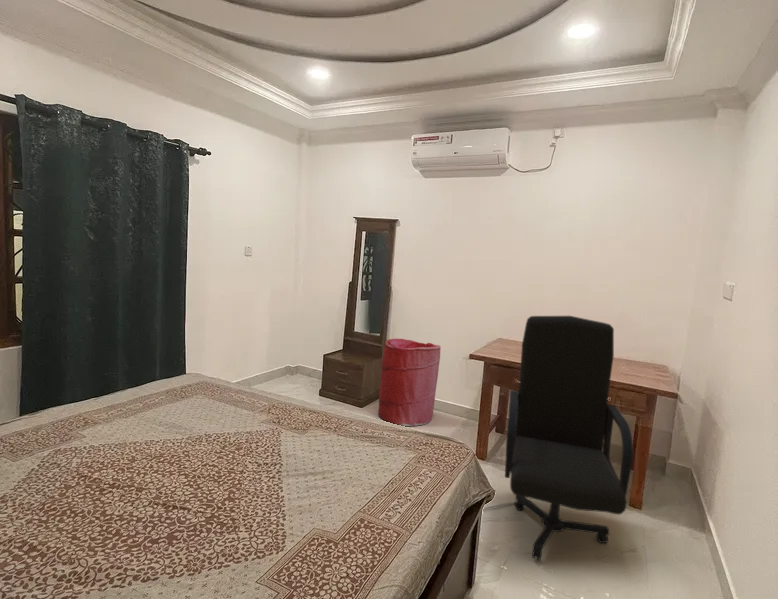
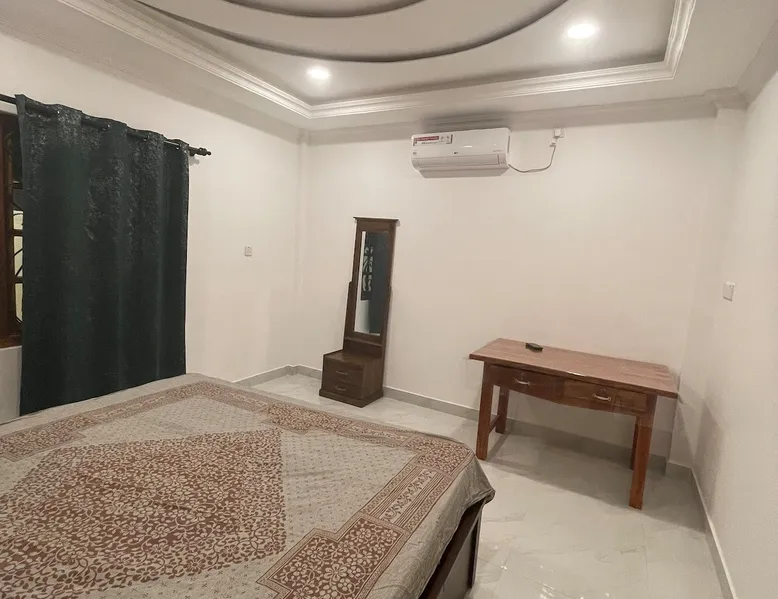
- chair [504,315,634,561]
- laundry hamper [377,338,442,427]
